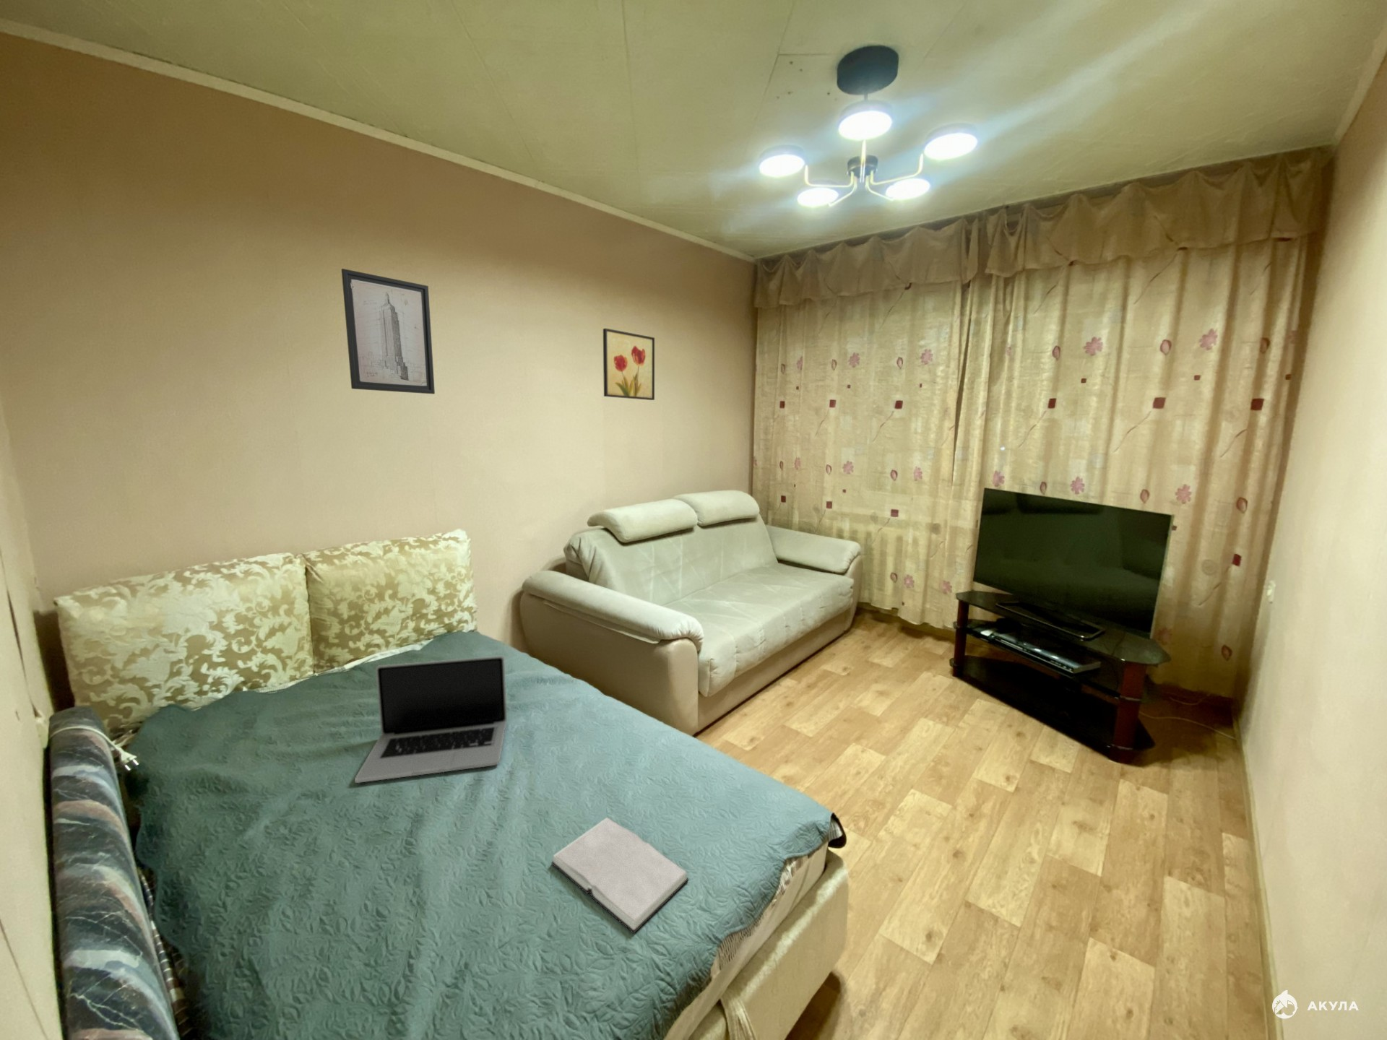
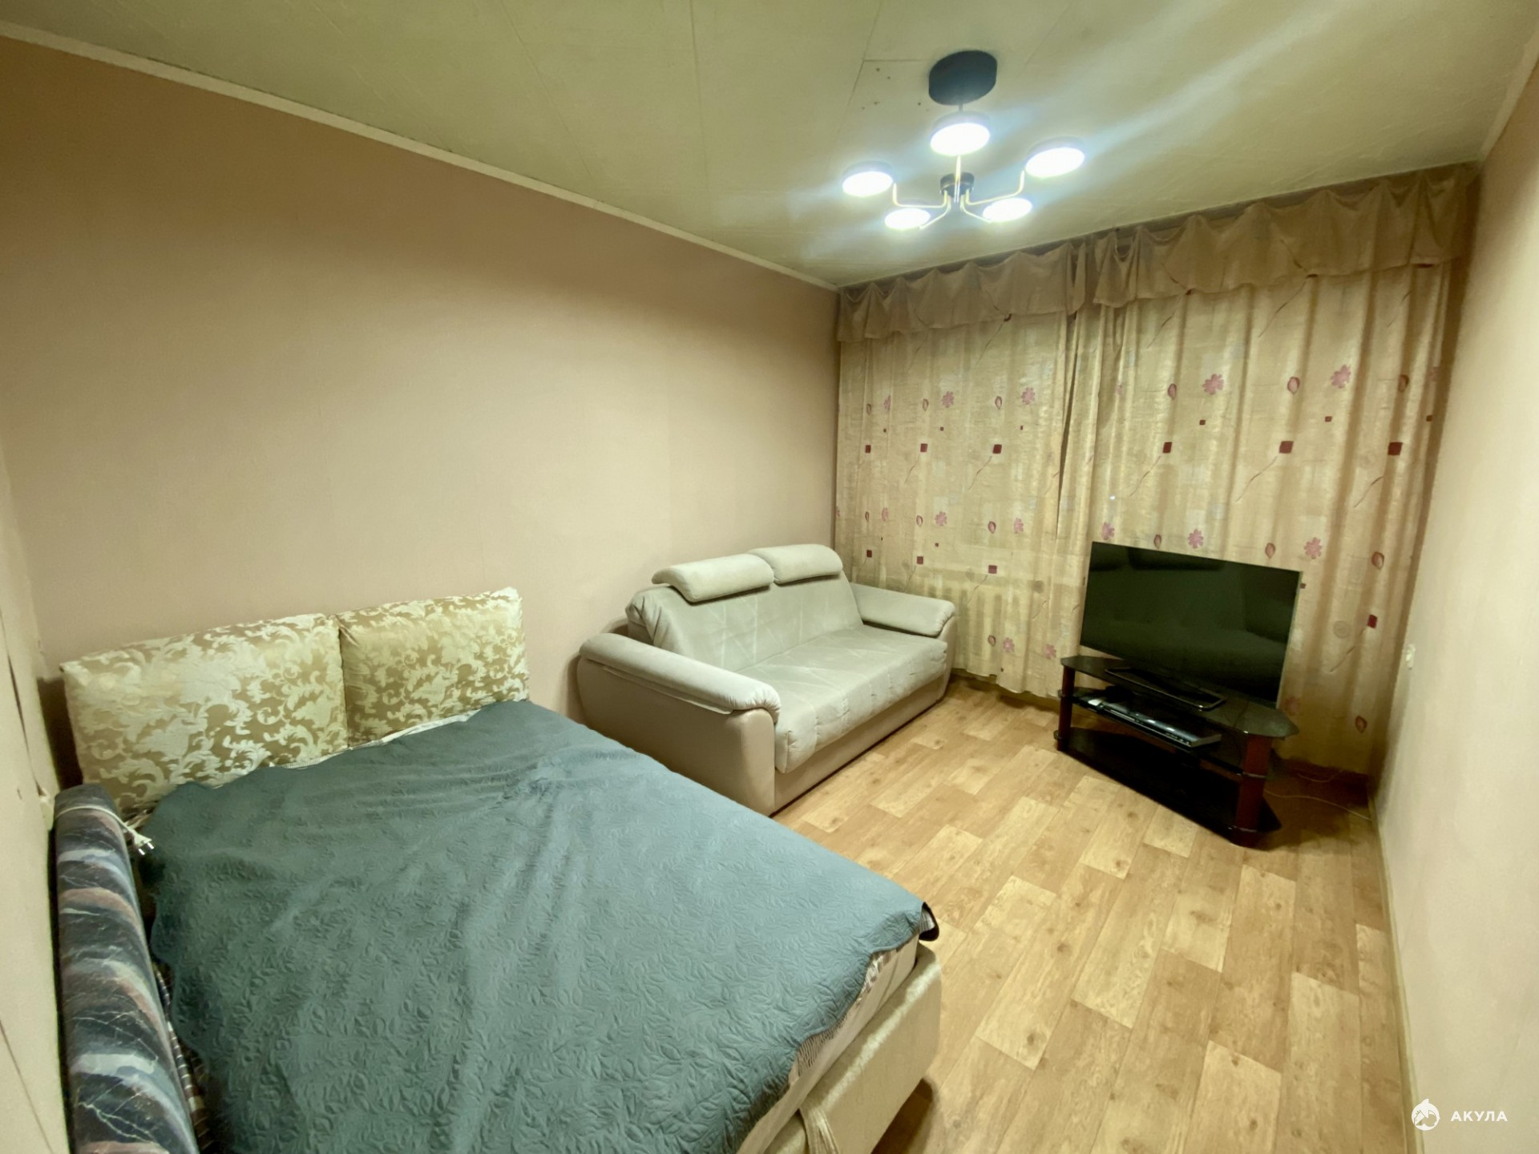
- hardback book [550,817,689,934]
- laptop [354,655,508,783]
- wall art [603,328,655,401]
- wall art [341,268,436,395]
